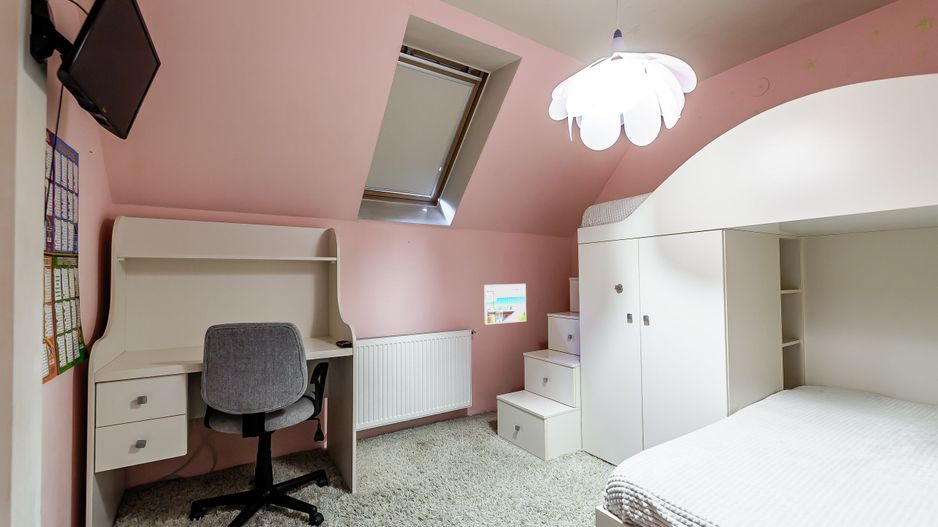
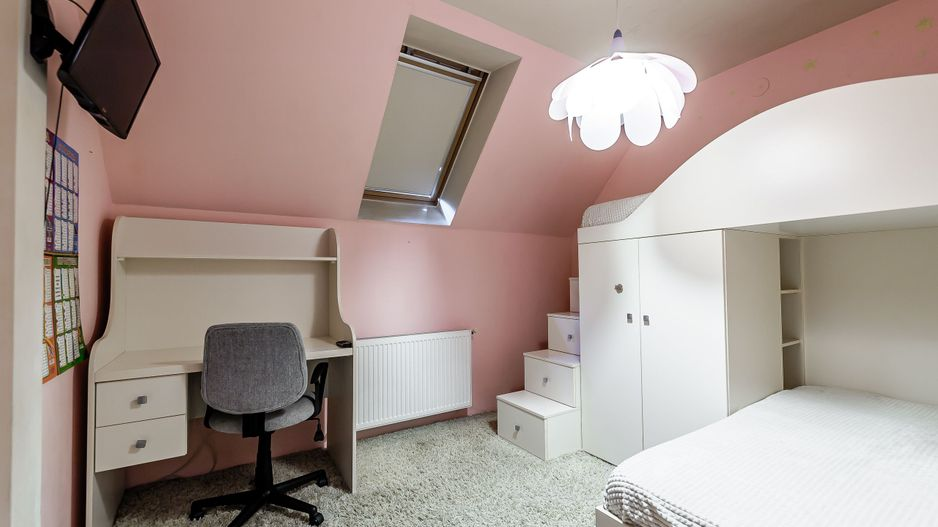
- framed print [483,283,527,326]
